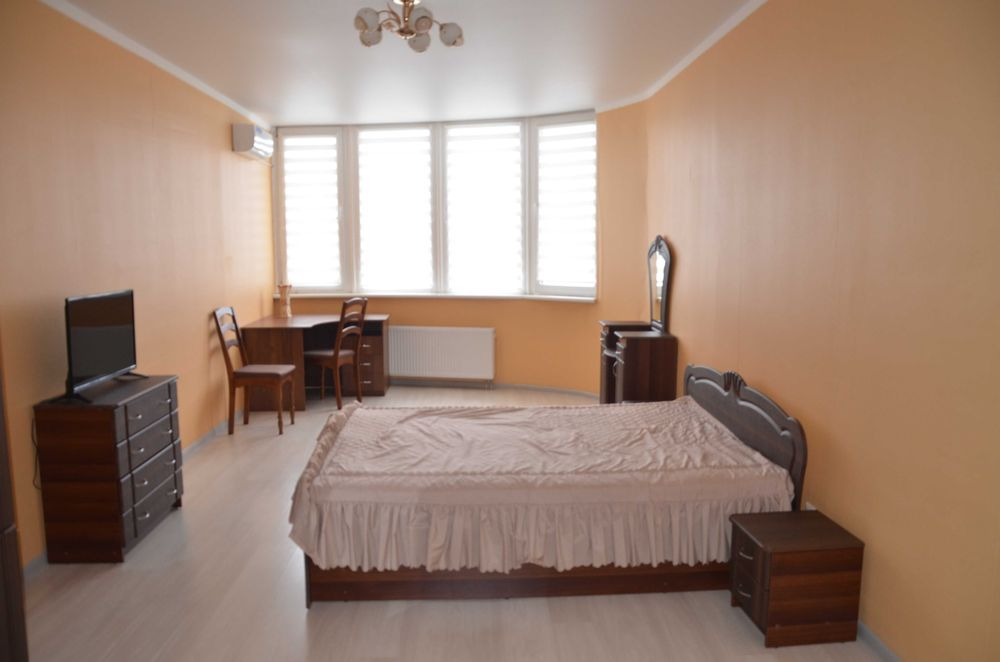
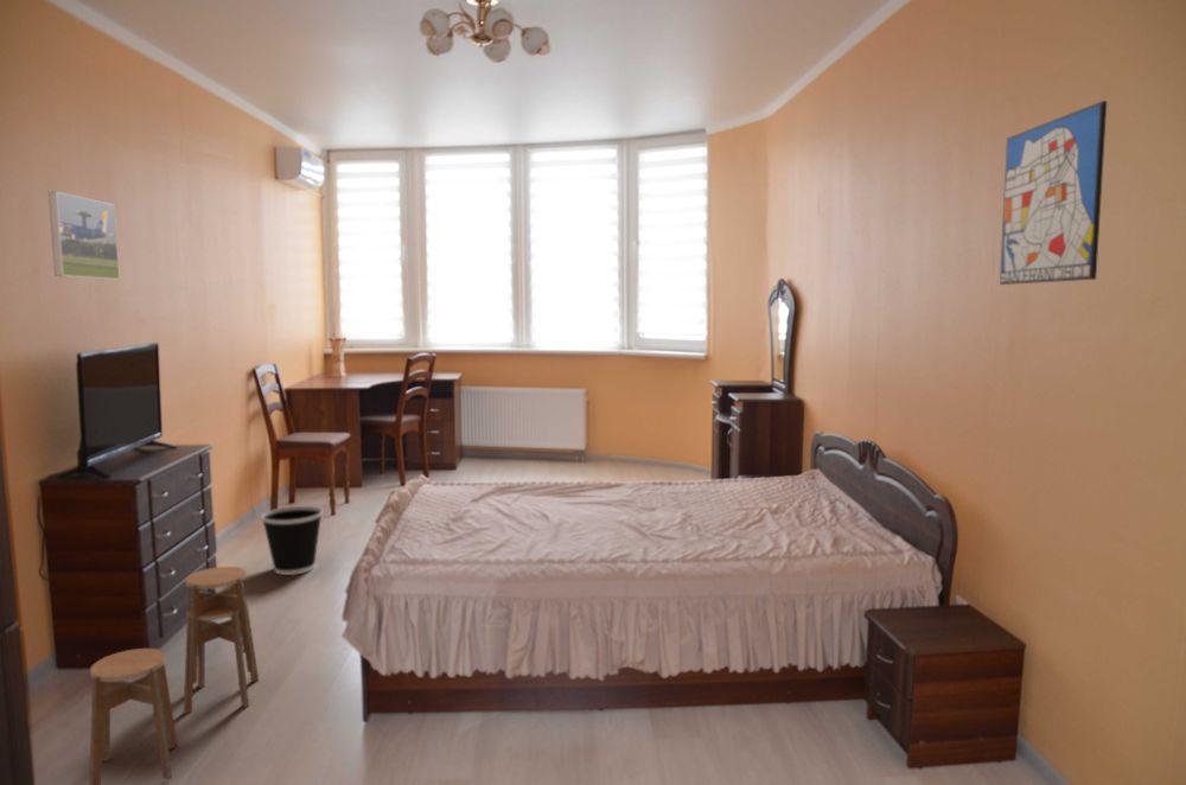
+ wall art [999,100,1108,286]
+ stool [89,566,260,785]
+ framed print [47,190,121,281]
+ wastebasket [260,505,324,576]
